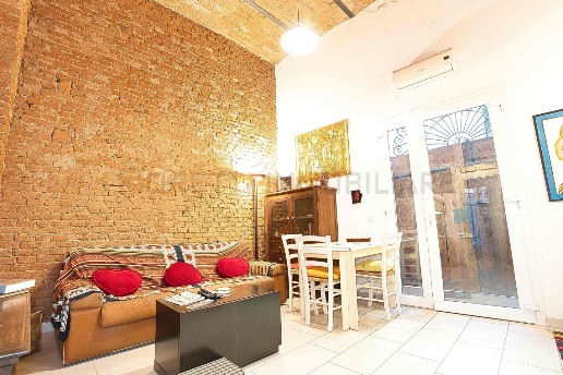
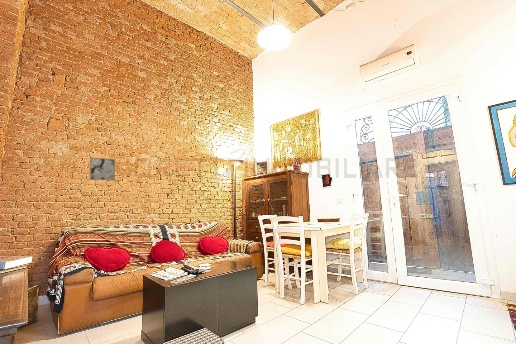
+ wall art [88,156,116,182]
